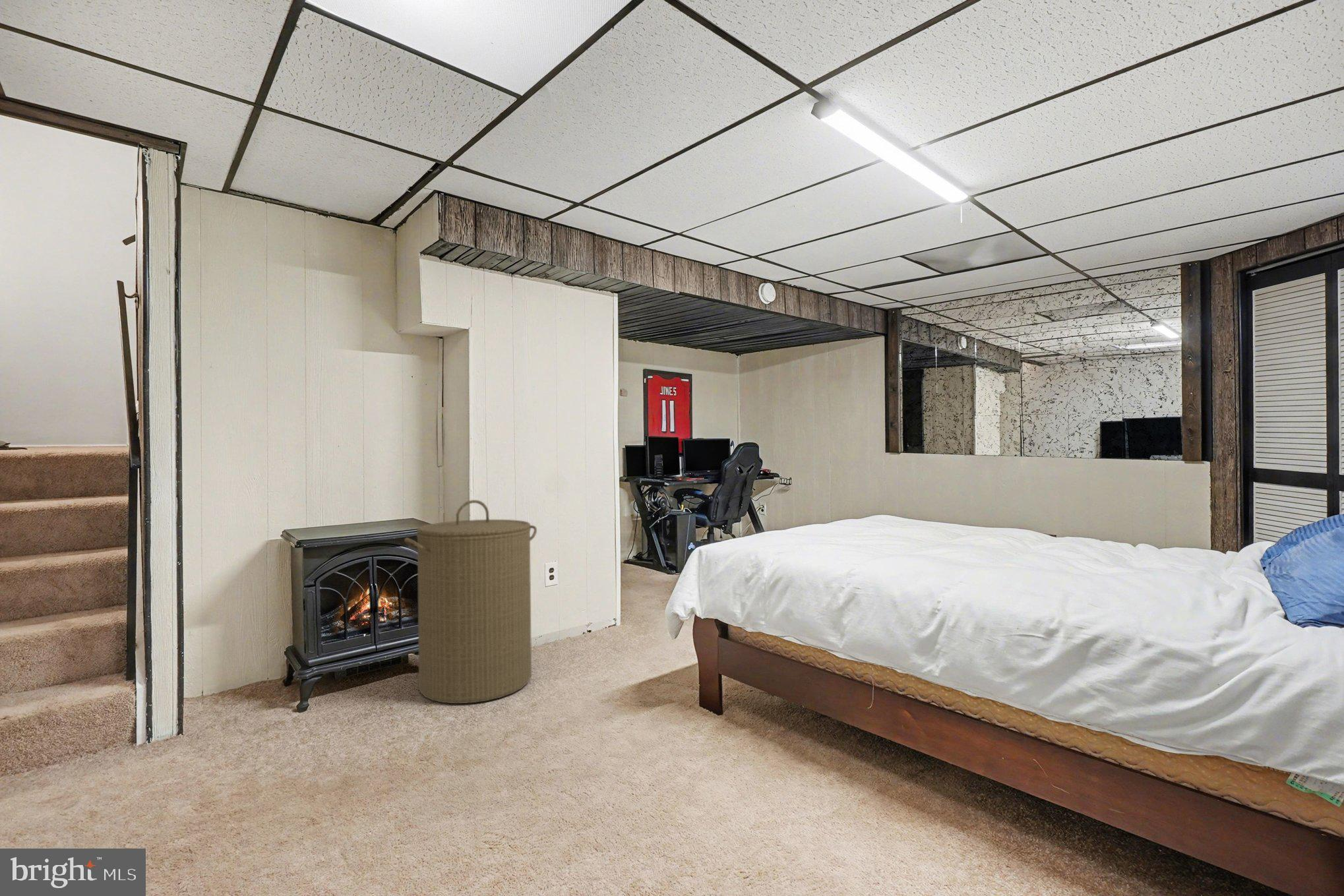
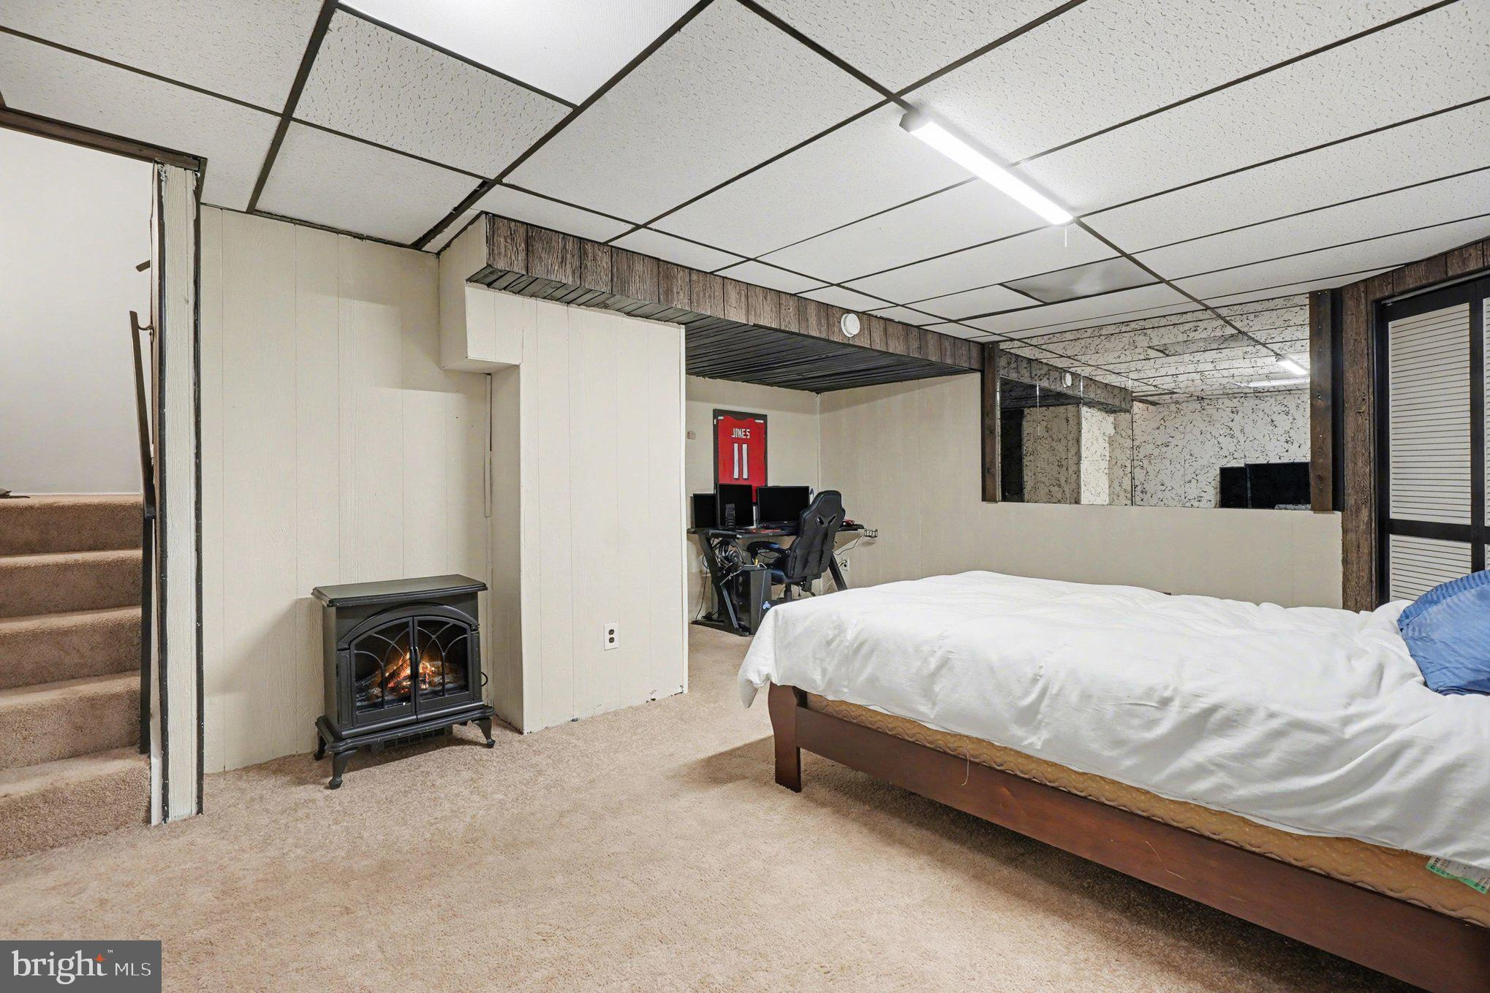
- laundry hamper [404,499,537,704]
